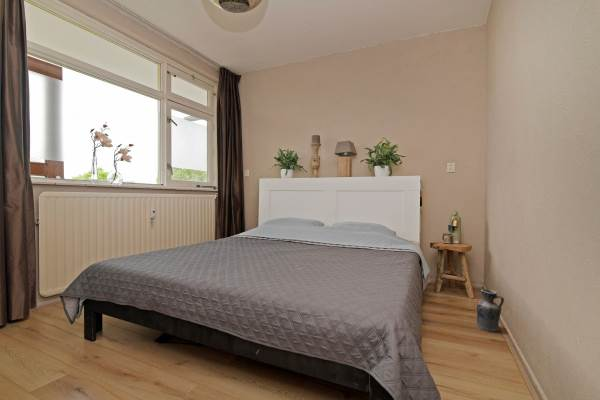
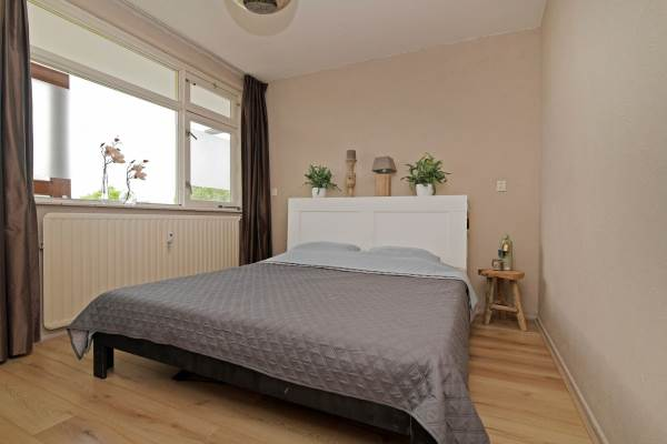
- ceramic jug [476,288,505,332]
